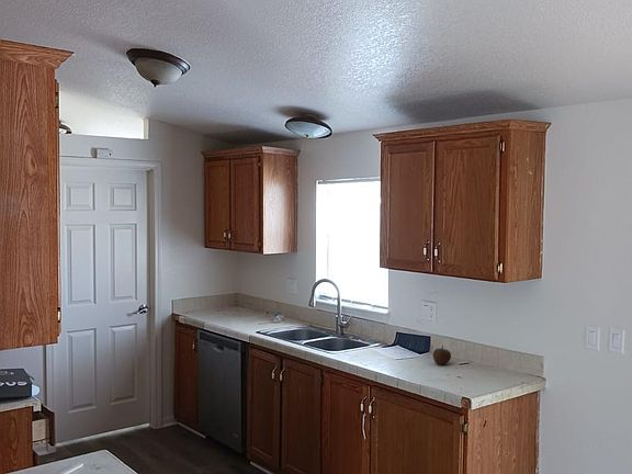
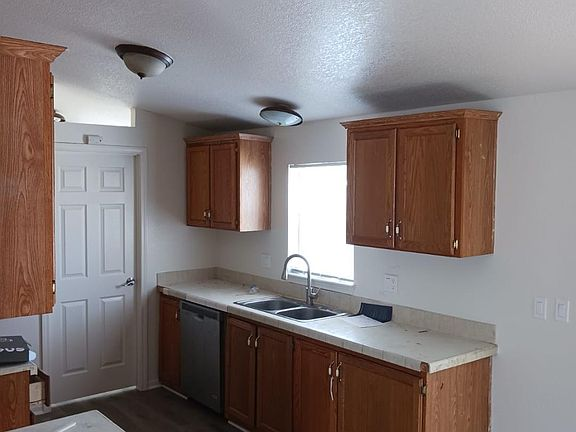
- fruit [432,345,452,365]
